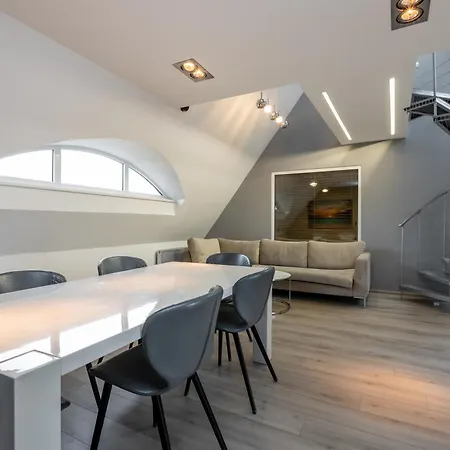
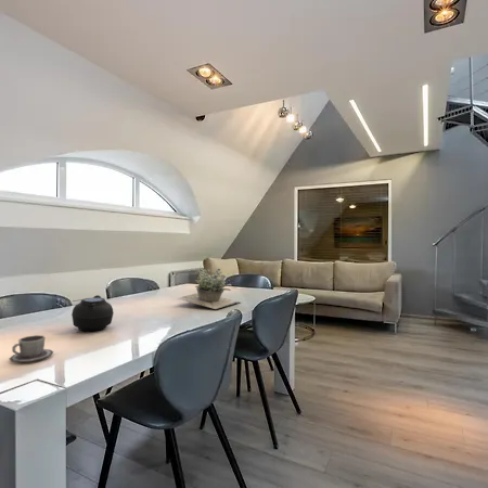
+ cup [9,334,54,363]
+ potted plant [176,267,242,310]
+ teapot [70,294,115,333]
